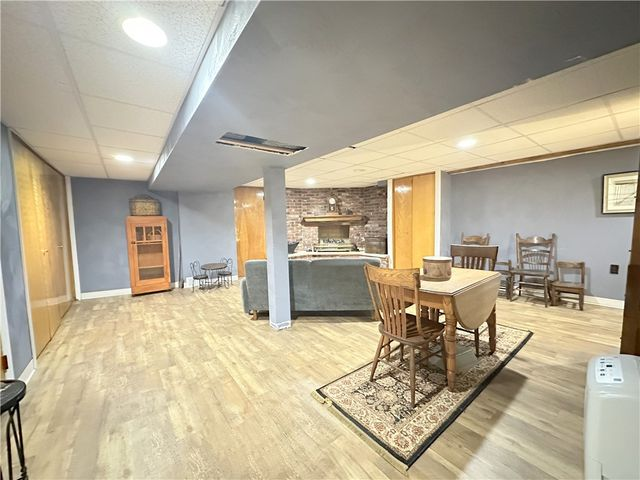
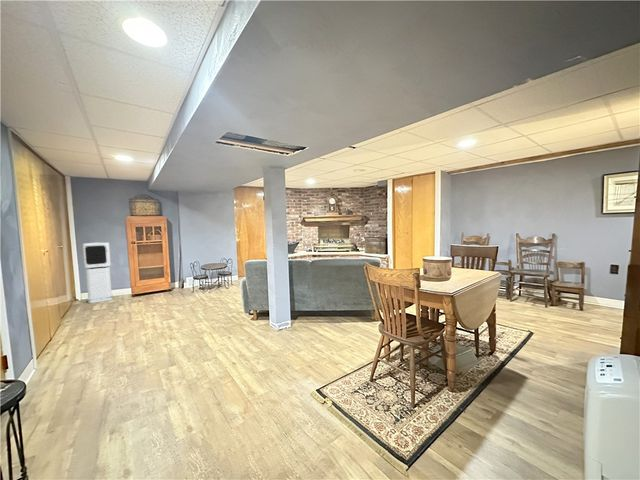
+ air purifier [81,241,114,304]
